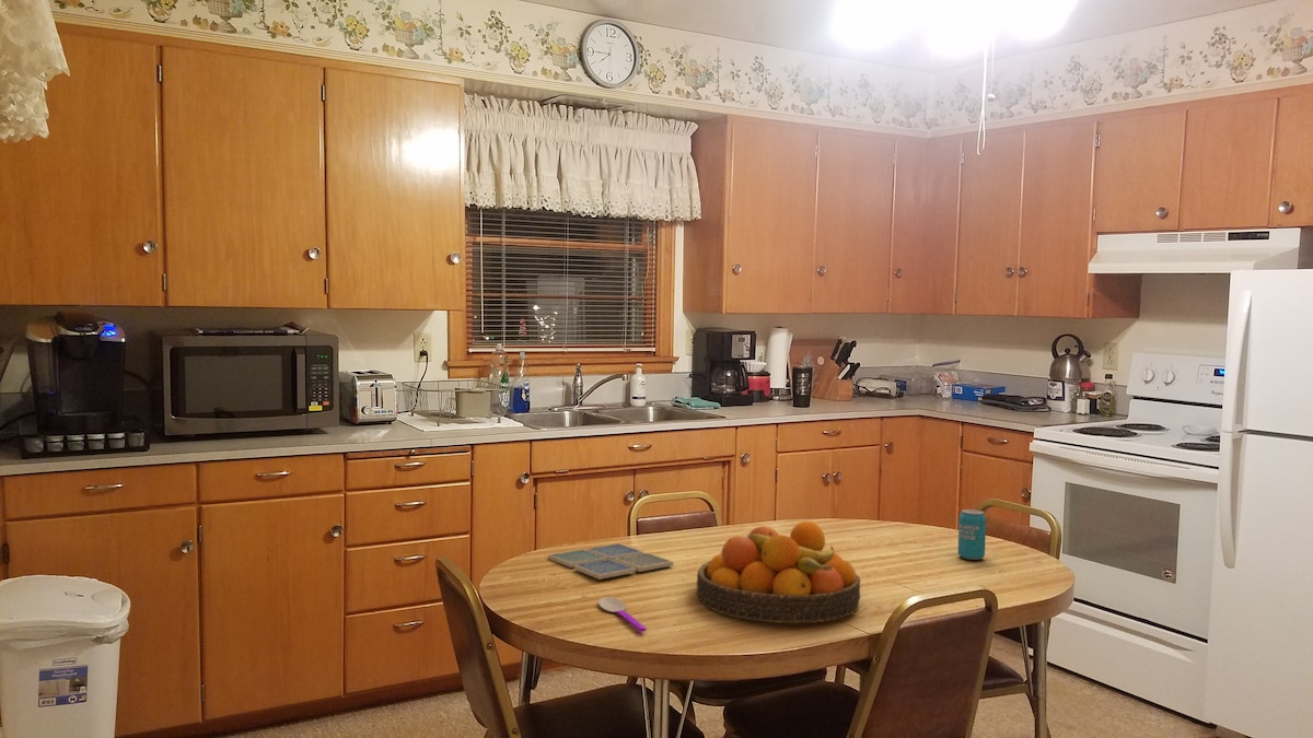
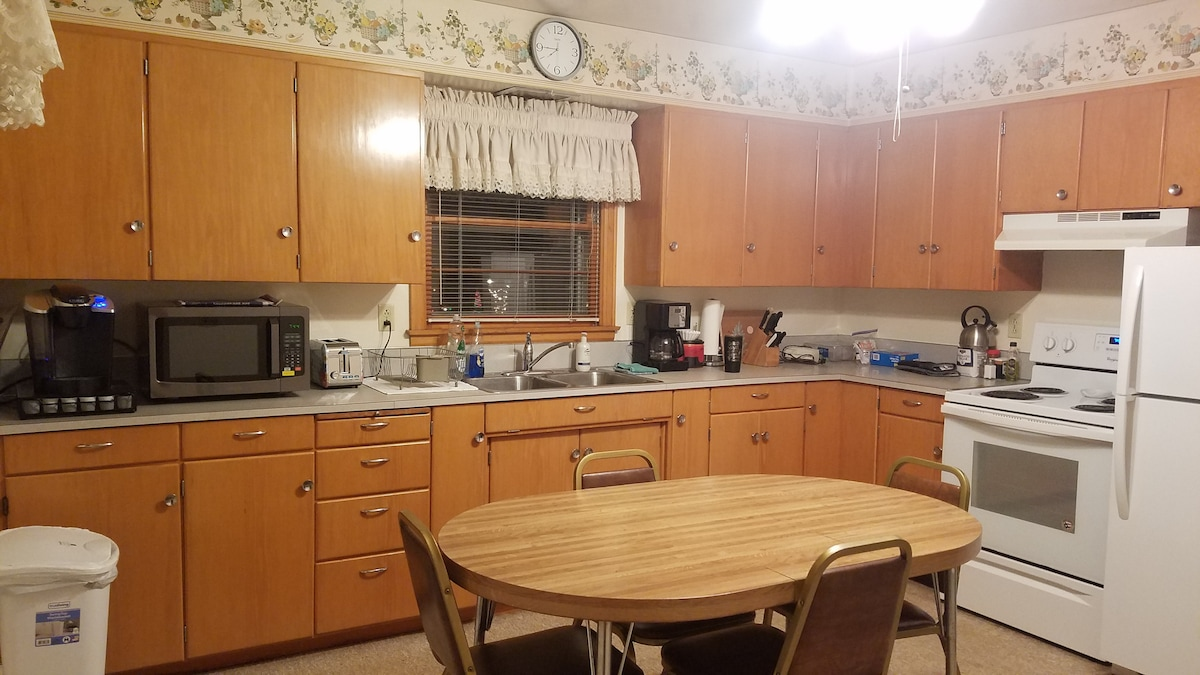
- beverage can [957,508,987,561]
- drink coaster [547,542,675,581]
- spoon [597,596,648,633]
- fruit bowl [696,520,861,624]
